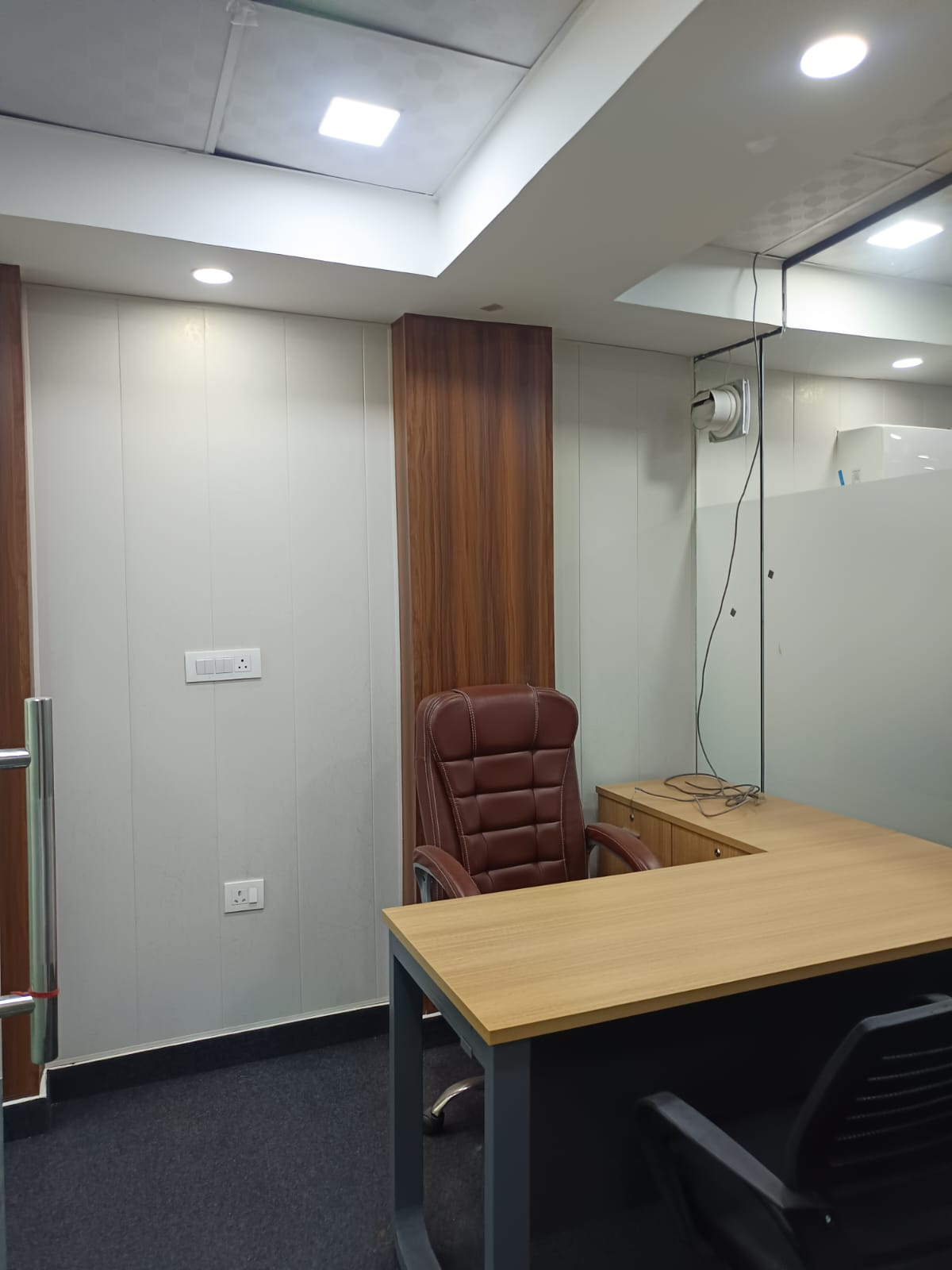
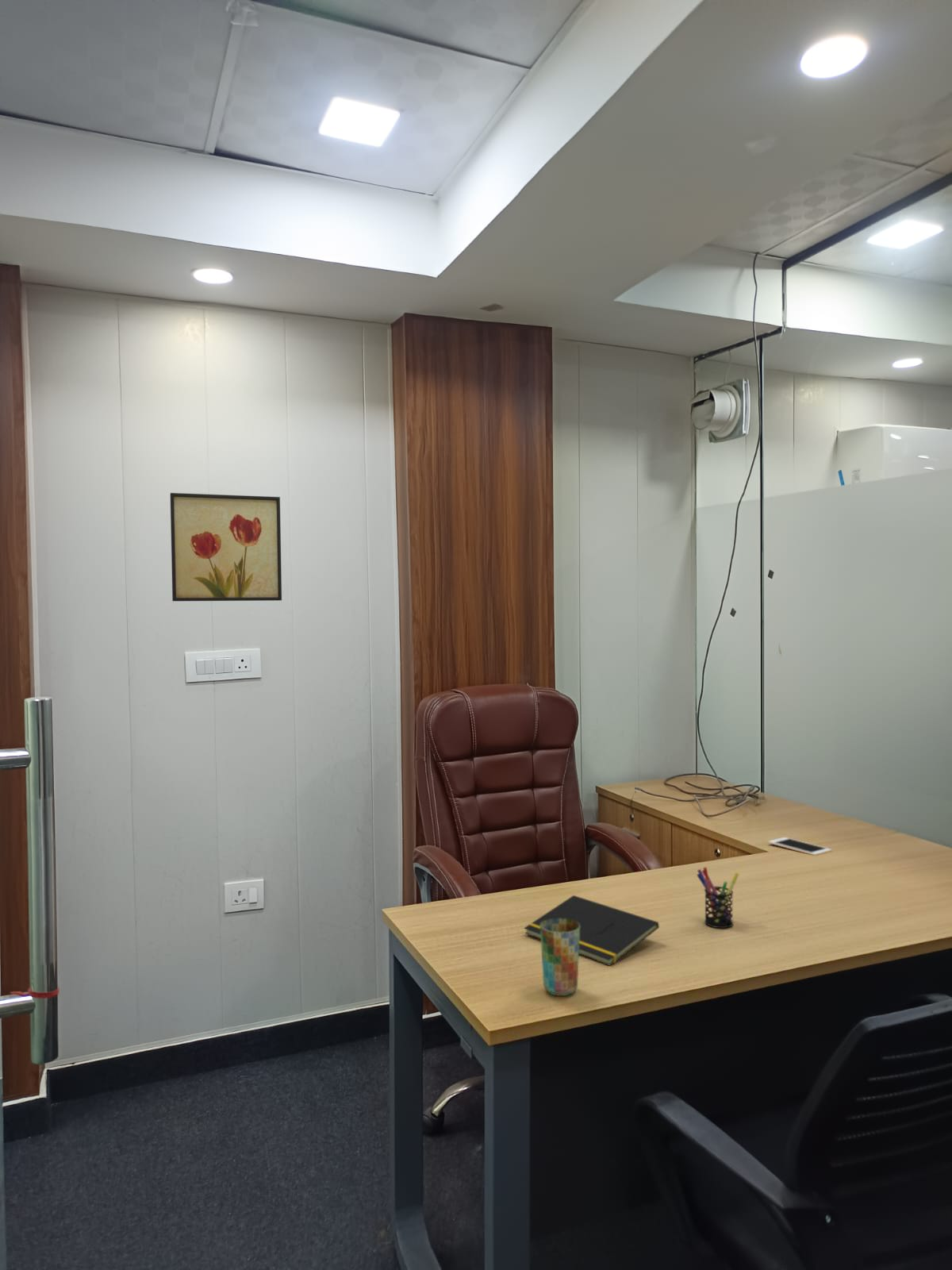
+ cell phone [767,837,832,856]
+ pen holder [696,867,739,929]
+ wall art [170,492,282,602]
+ notepad [524,895,660,967]
+ cup [540,918,580,997]
